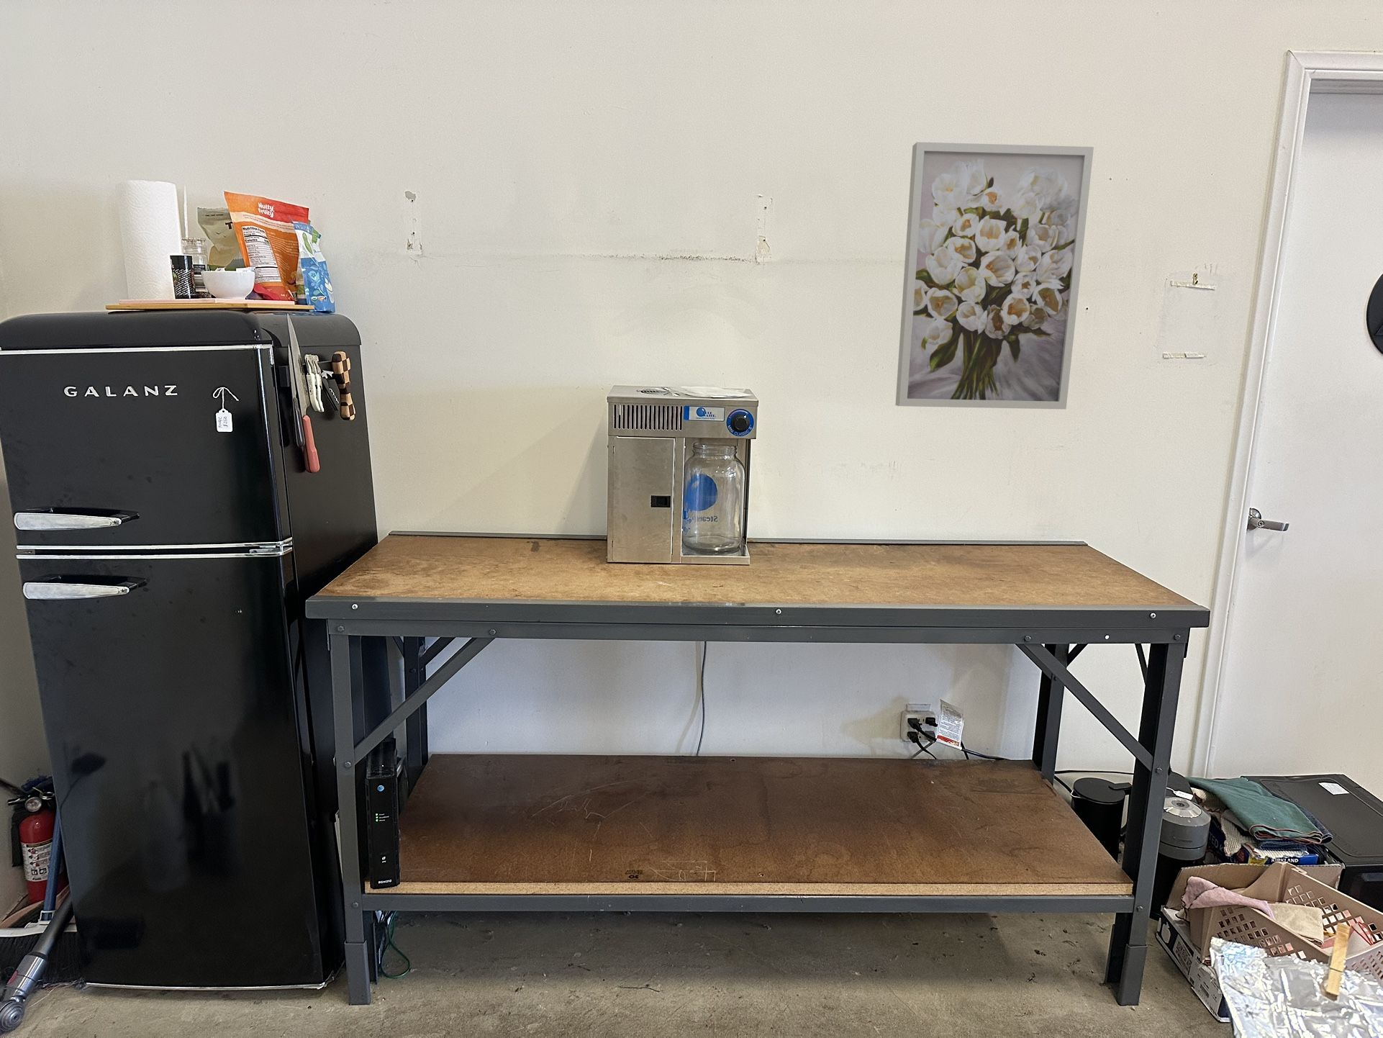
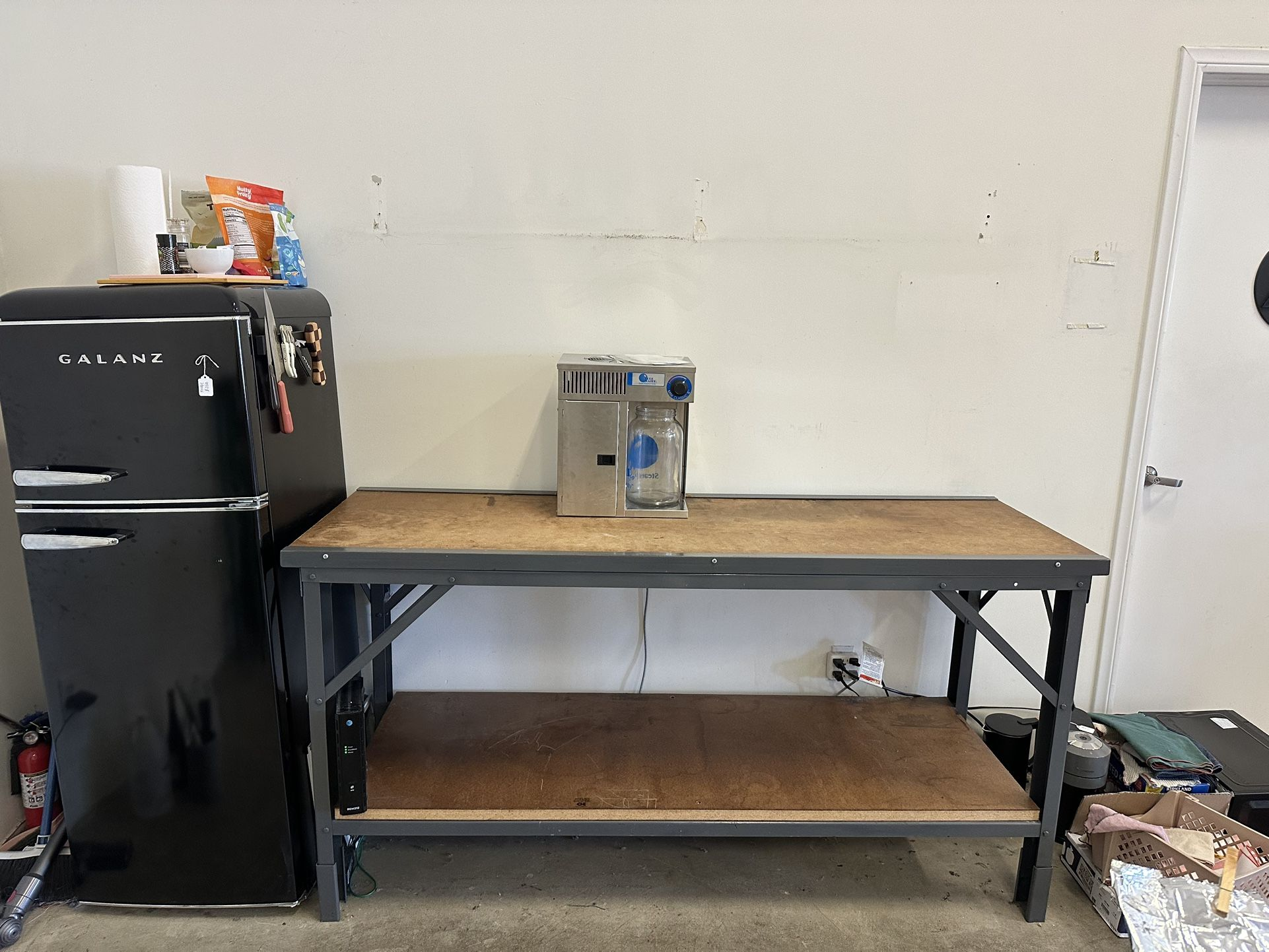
- wall art [895,141,1094,410]
